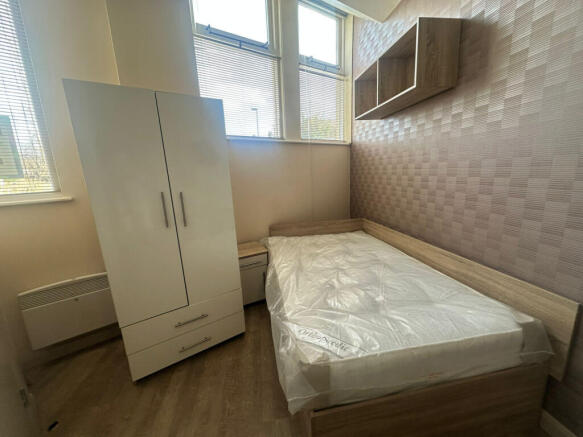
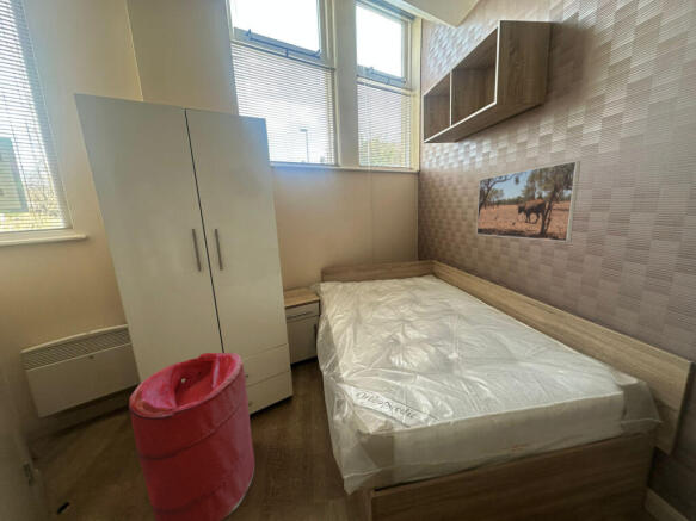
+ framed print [475,160,581,243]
+ laundry hamper [128,352,255,521]
